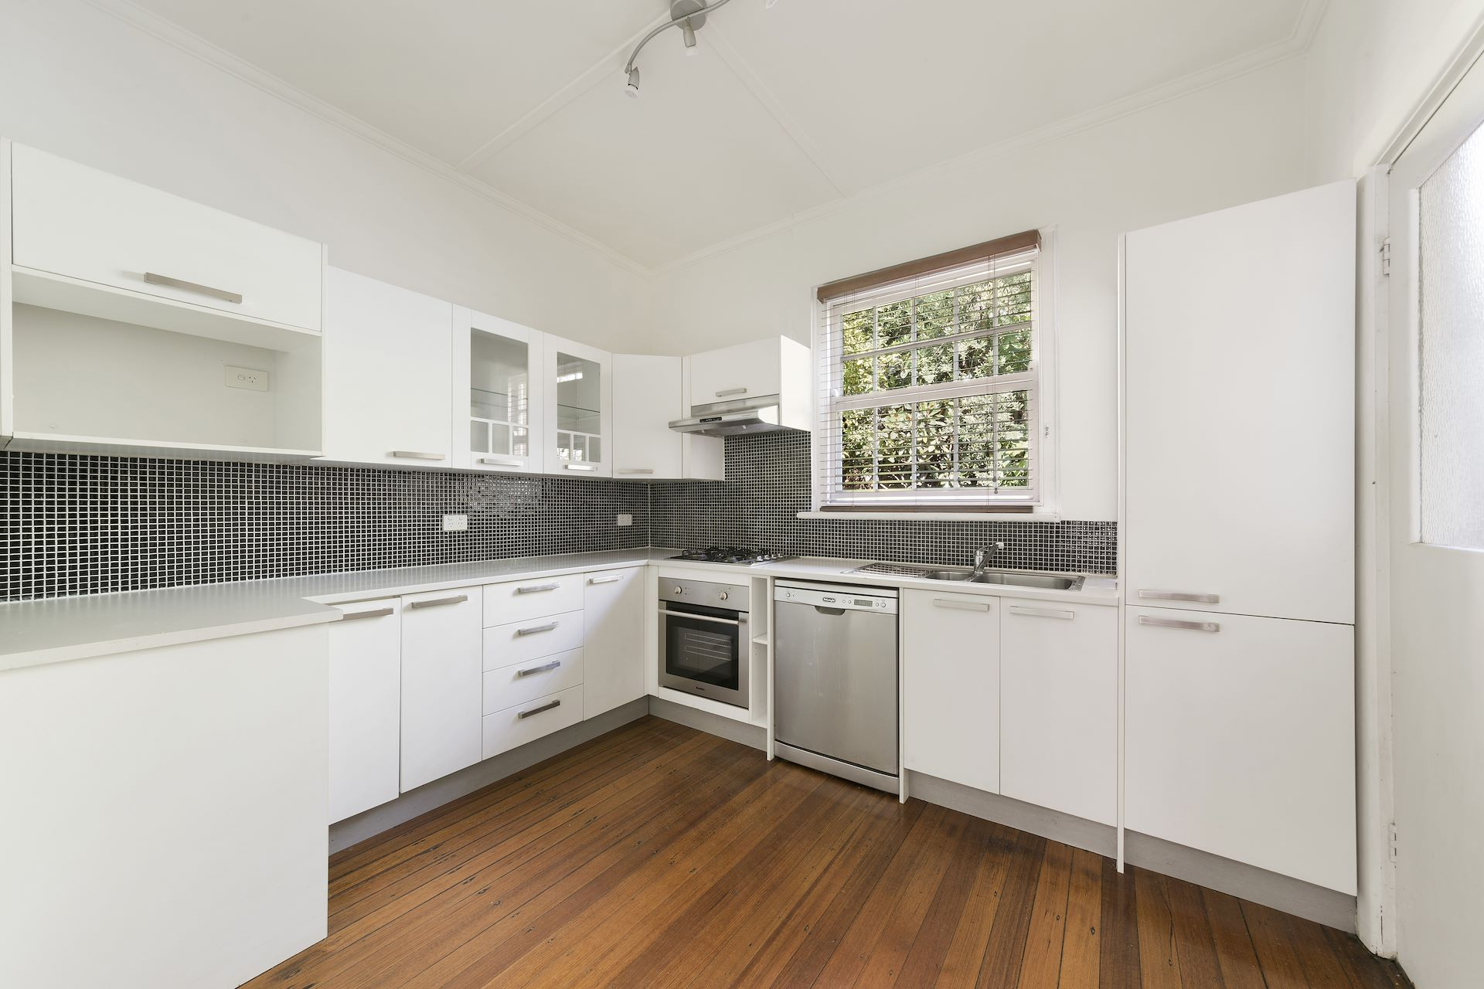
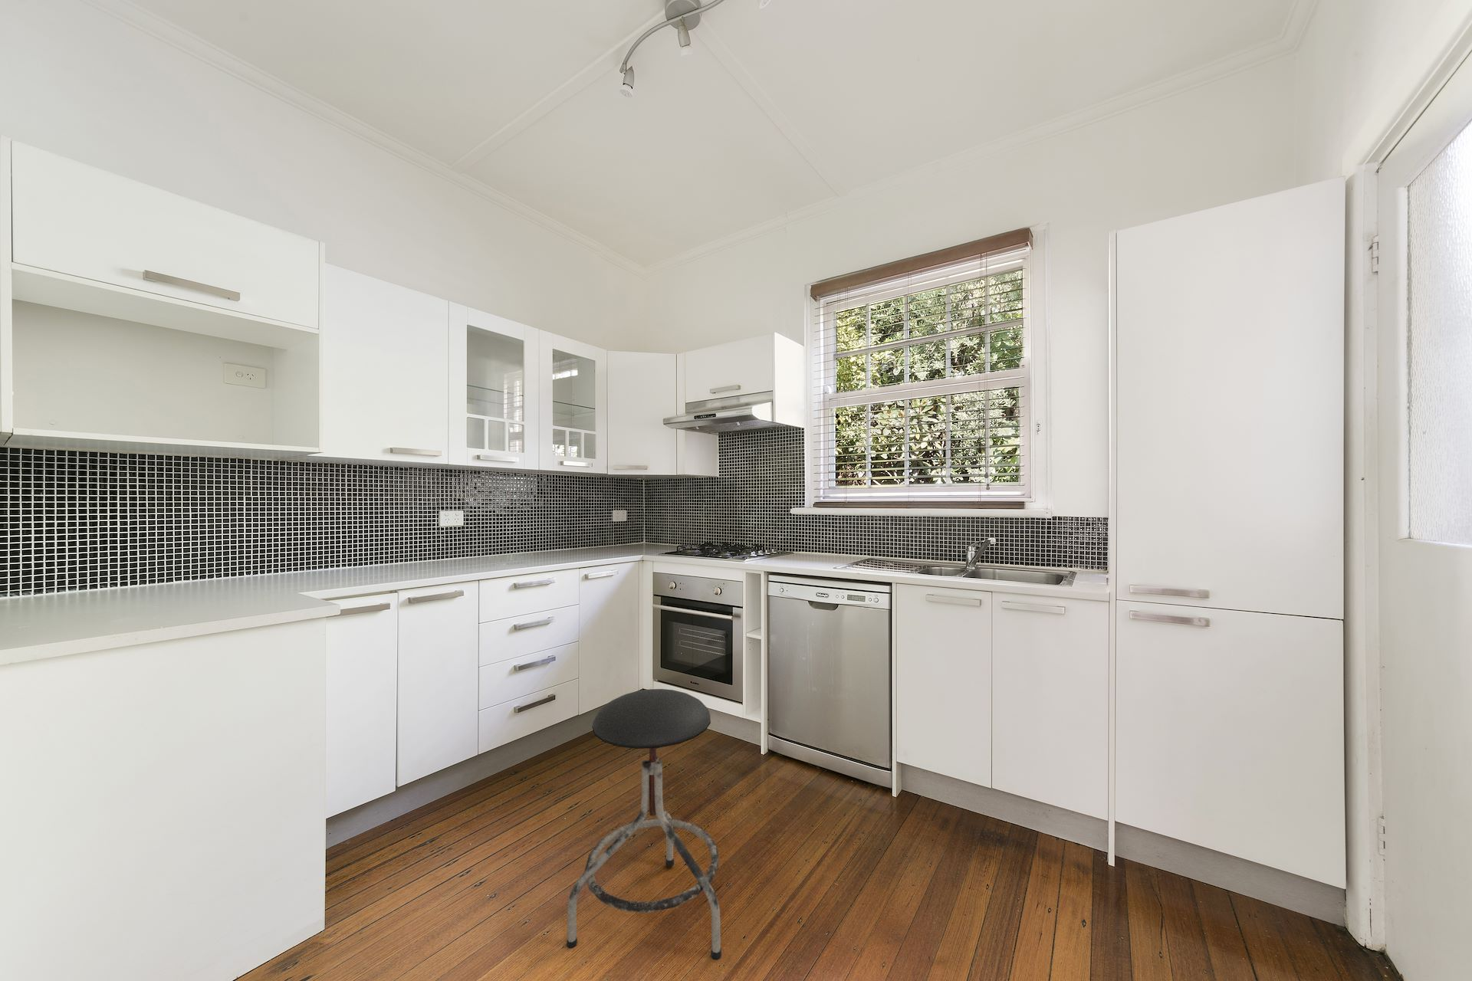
+ stool [566,689,722,961]
